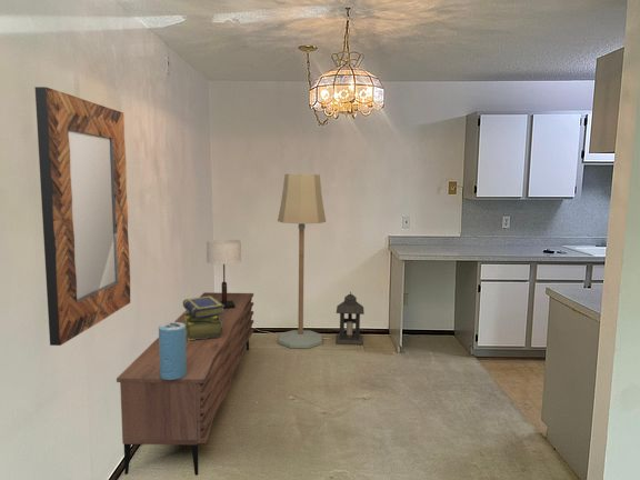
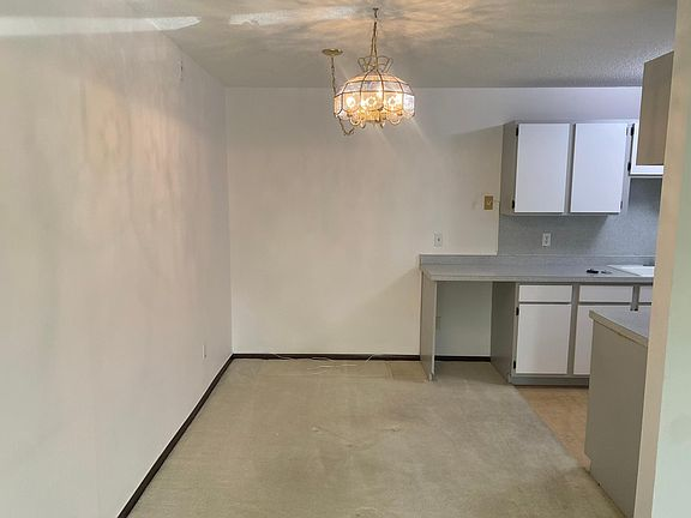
- decorative vase [158,321,187,380]
- stack of books [182,296,224,340]
- table lamp [206,238,242,309]
- home mirror [34,86,131,347]
- lantern [334,291,366,347]
- floor lamp [277,173,327,349]
- sideboard [116,291,254,477]
